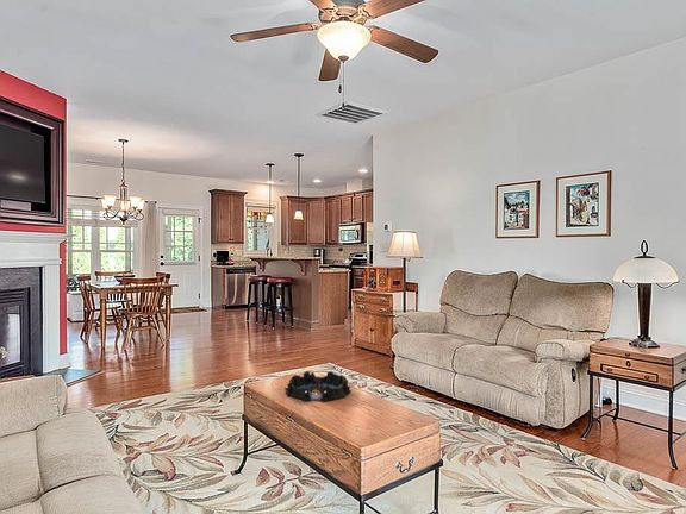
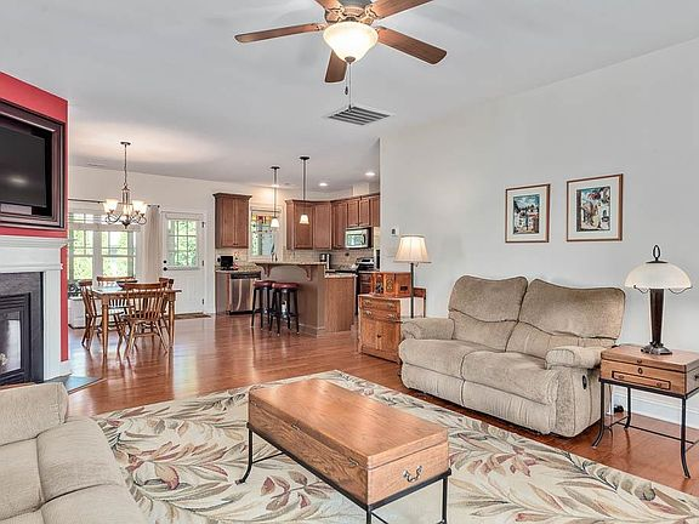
- decorative bowl [283,370,353,402]
